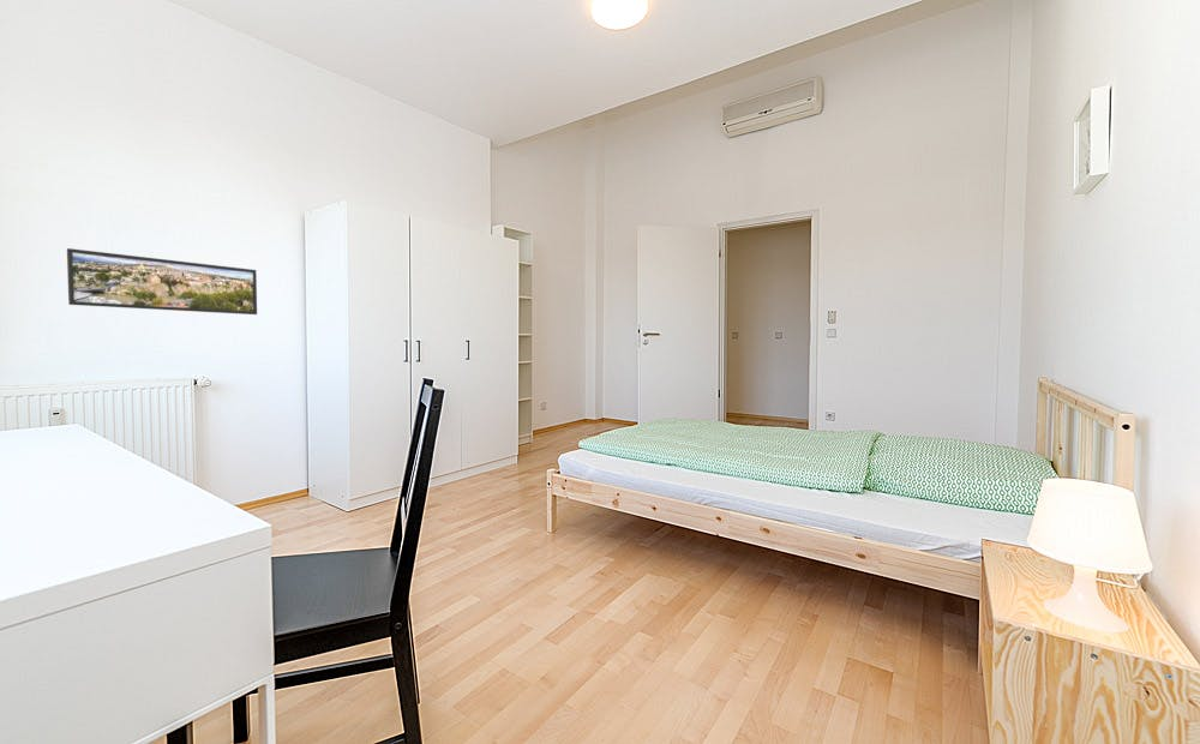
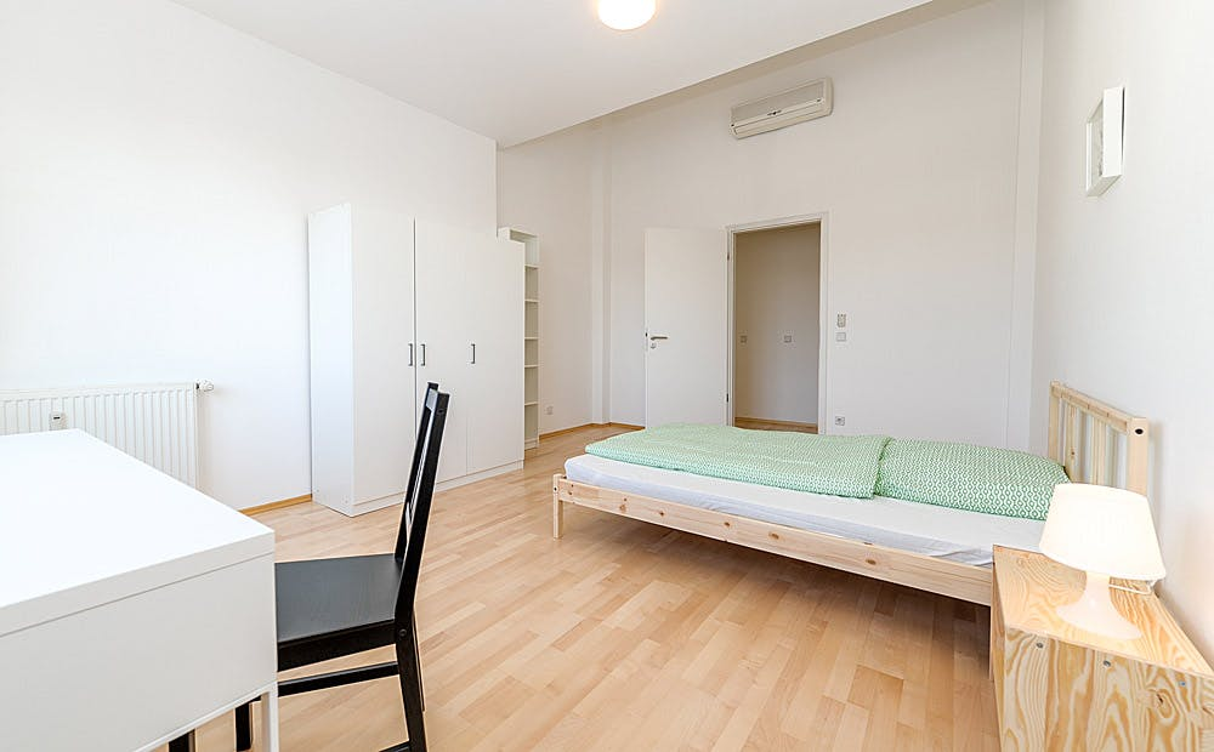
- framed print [66,247,258,316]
